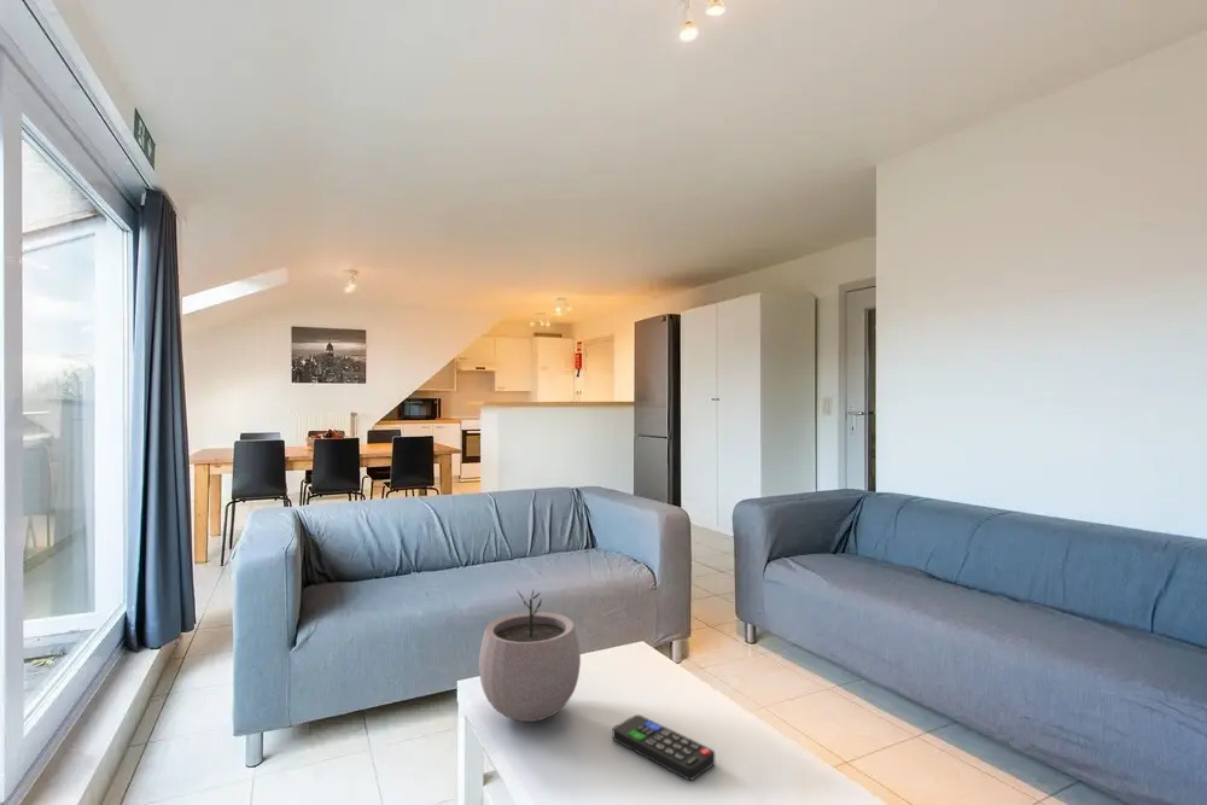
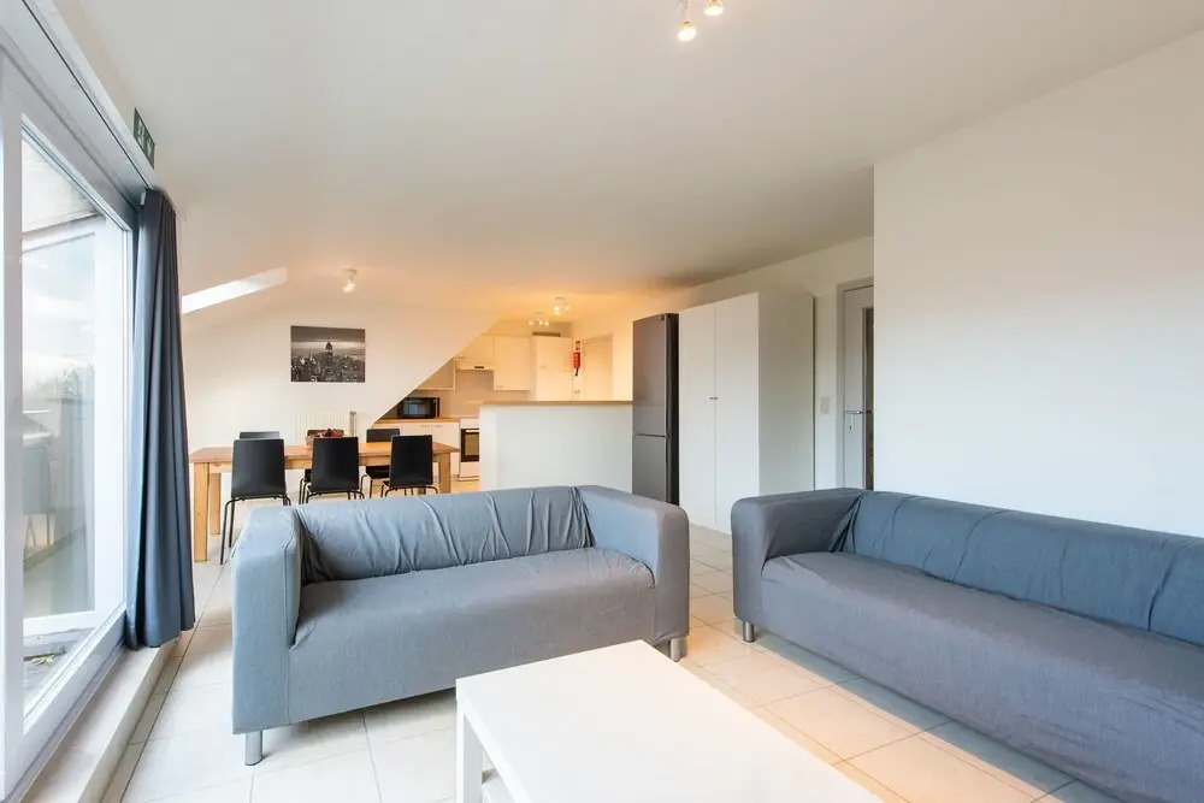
- remote control [612,713,716,781]
- plant pot [478,589,582,723]
